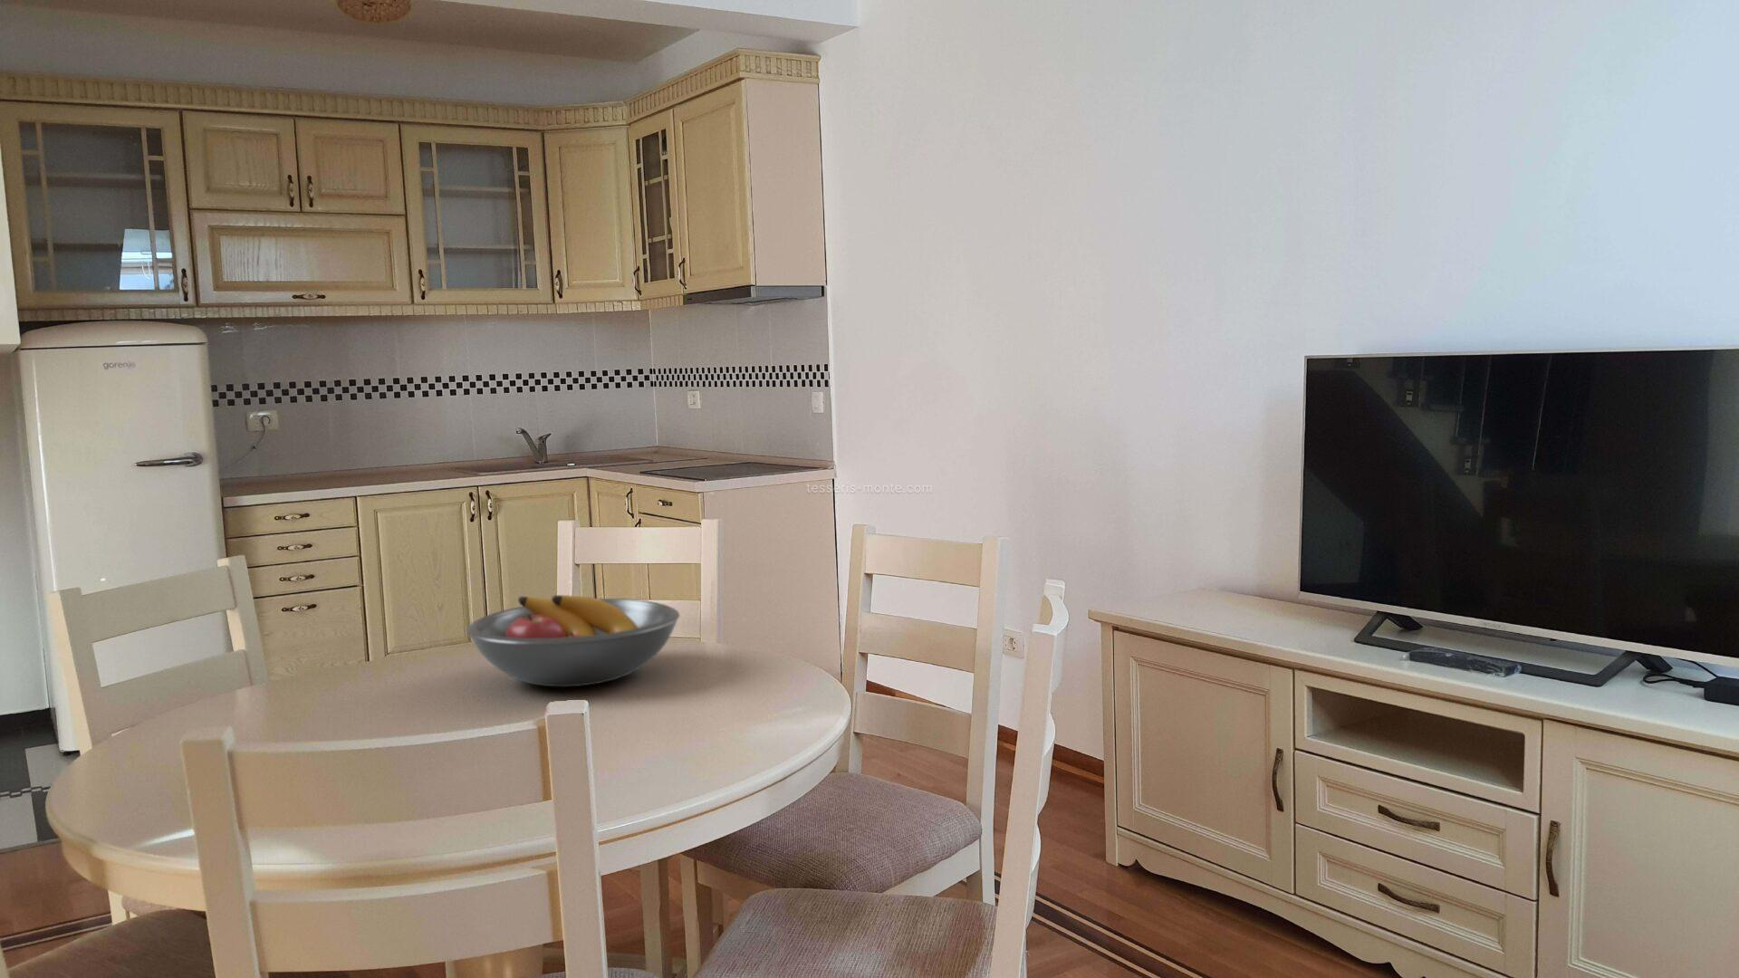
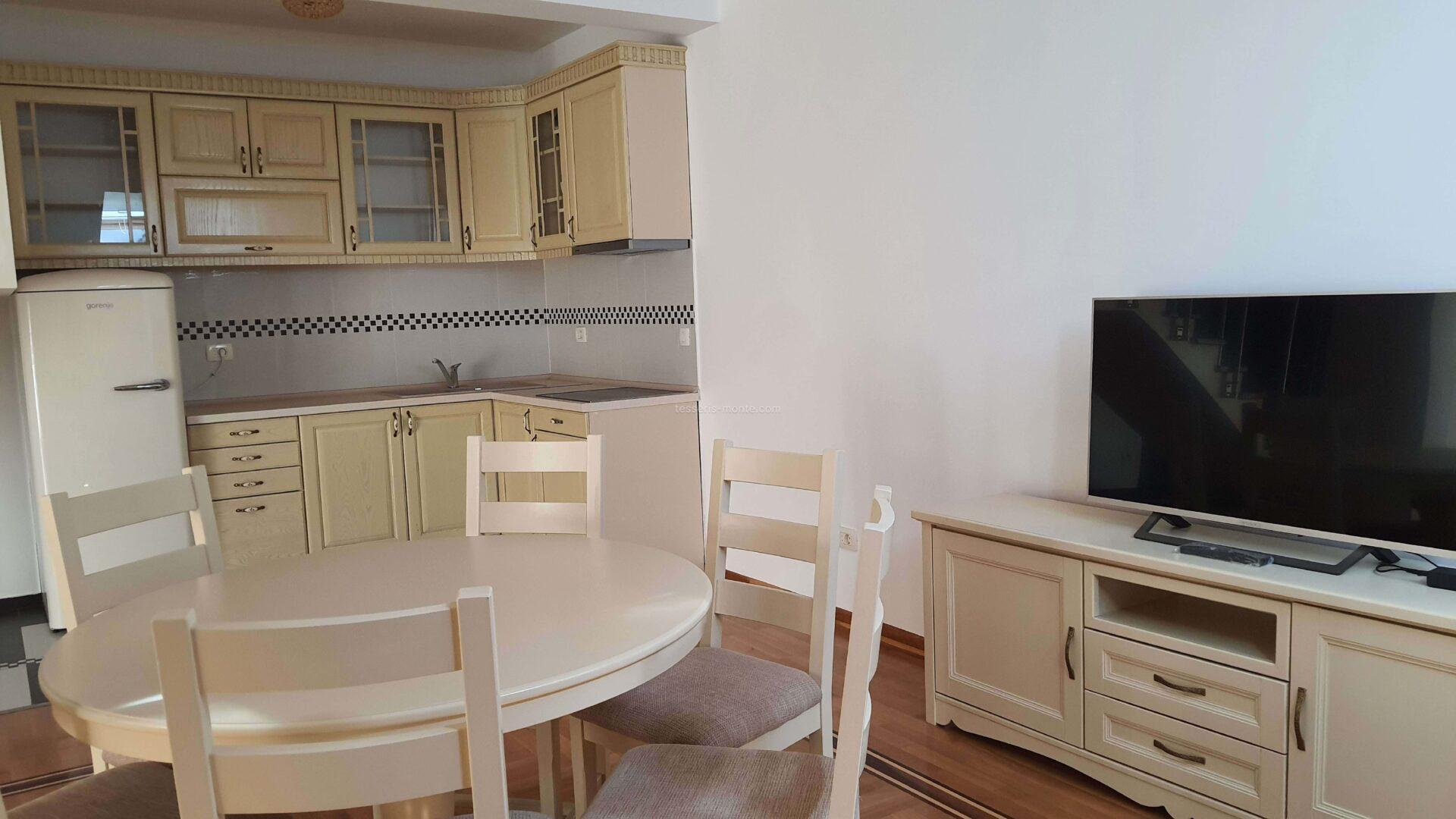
- fruit bowl [466,593,681,688]
